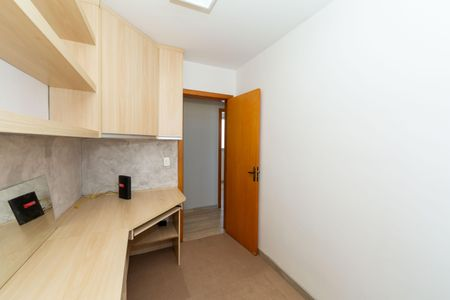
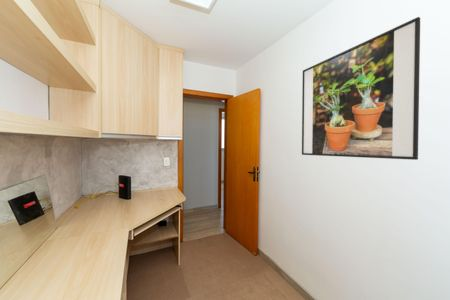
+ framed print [301,16,421,161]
